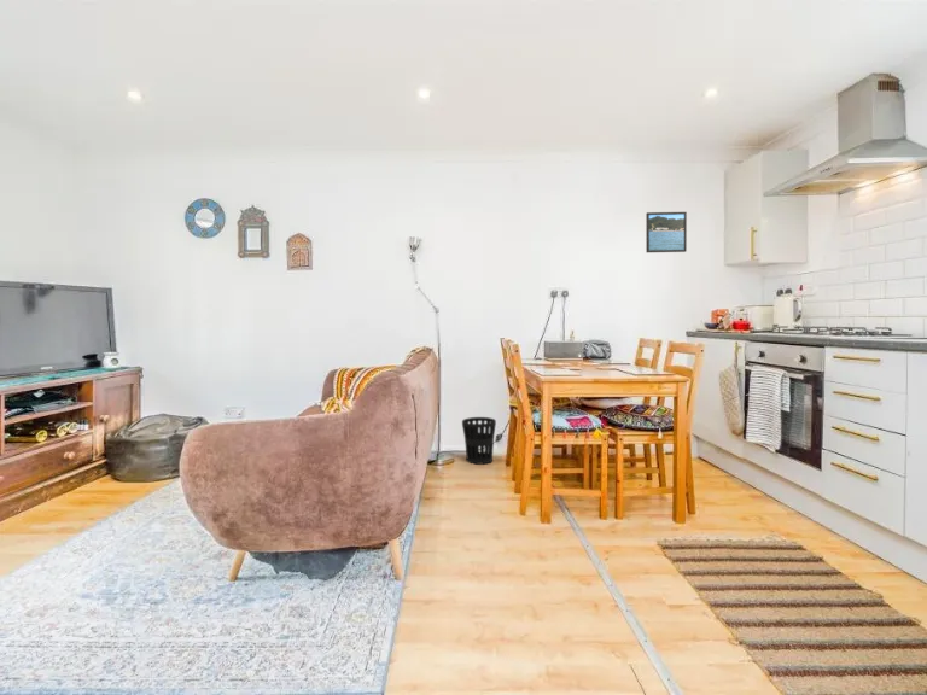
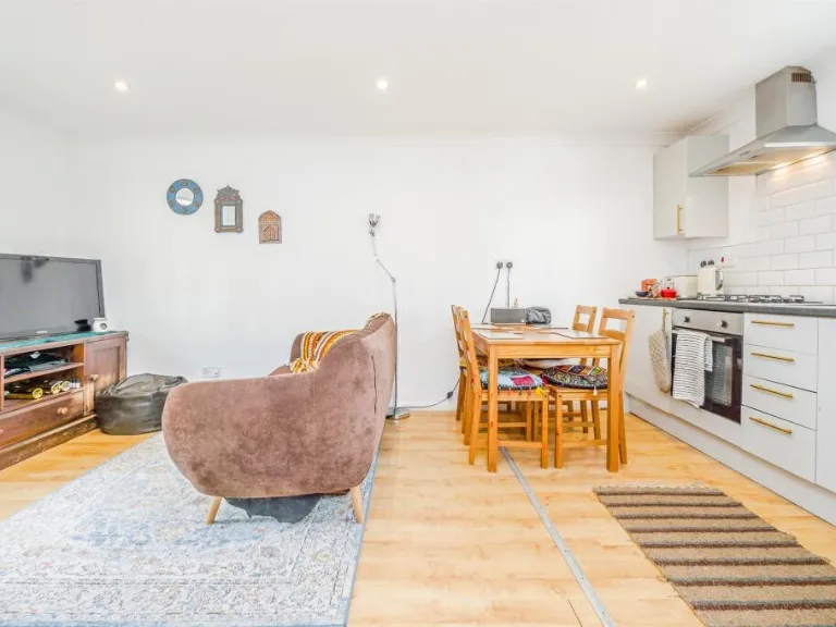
- wastebasket [461,416,497,466]
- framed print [645,211,688,253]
